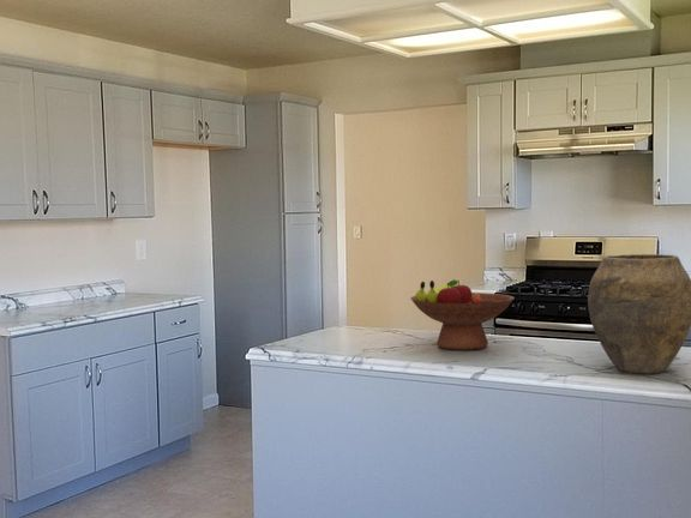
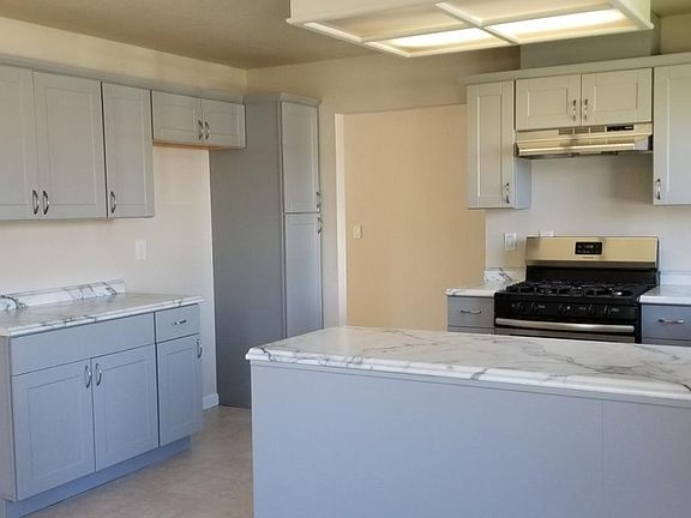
- vase [587,253,691,375]
- fruit bowl [409,278,515,351]
